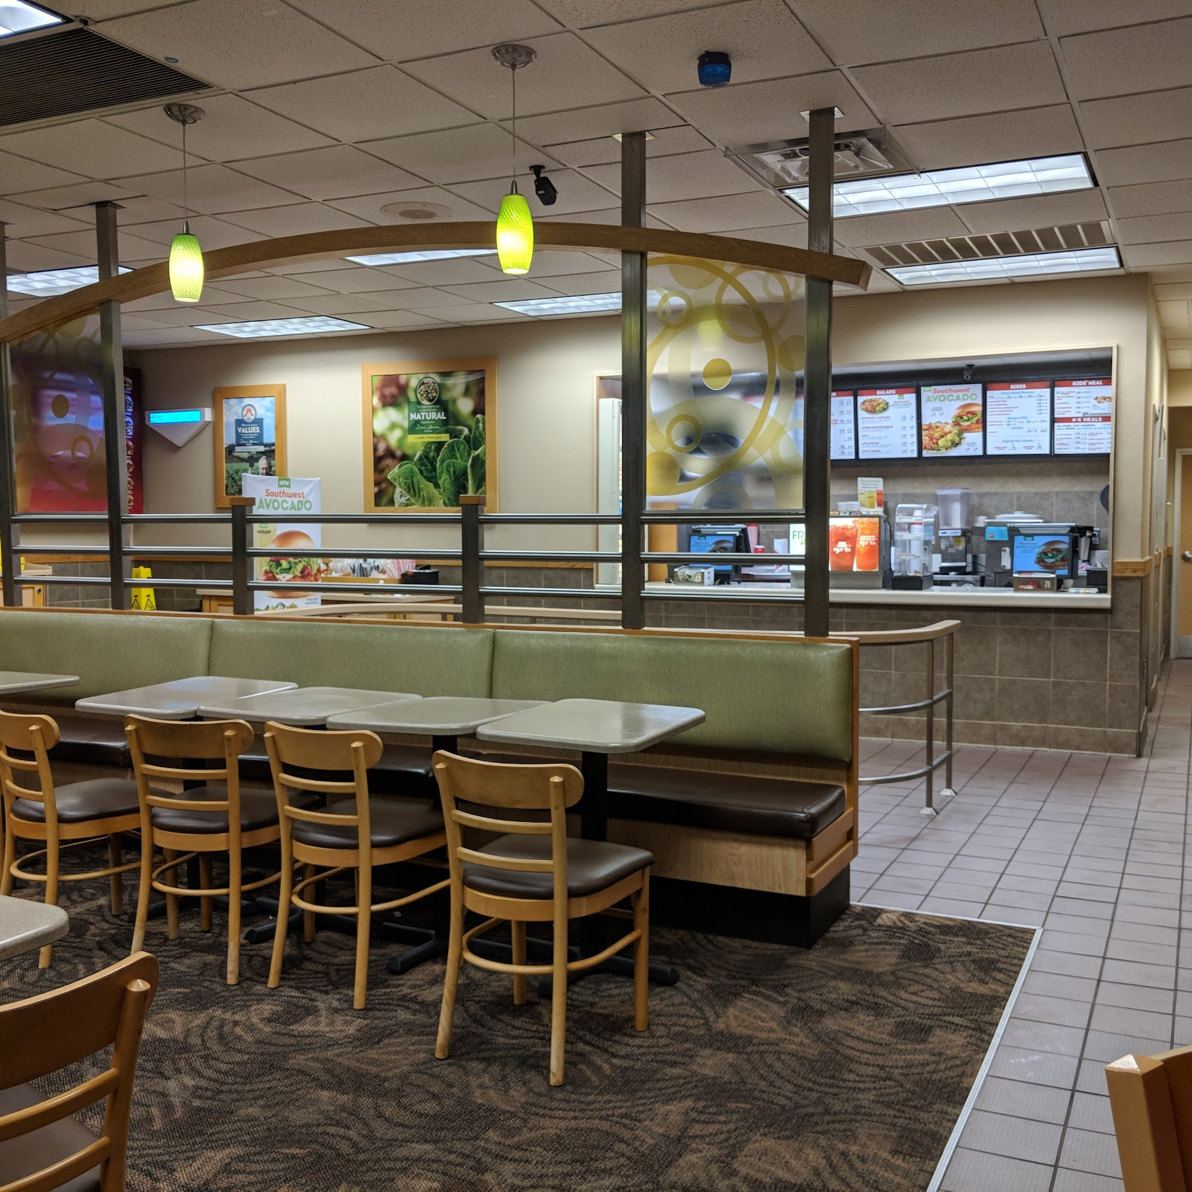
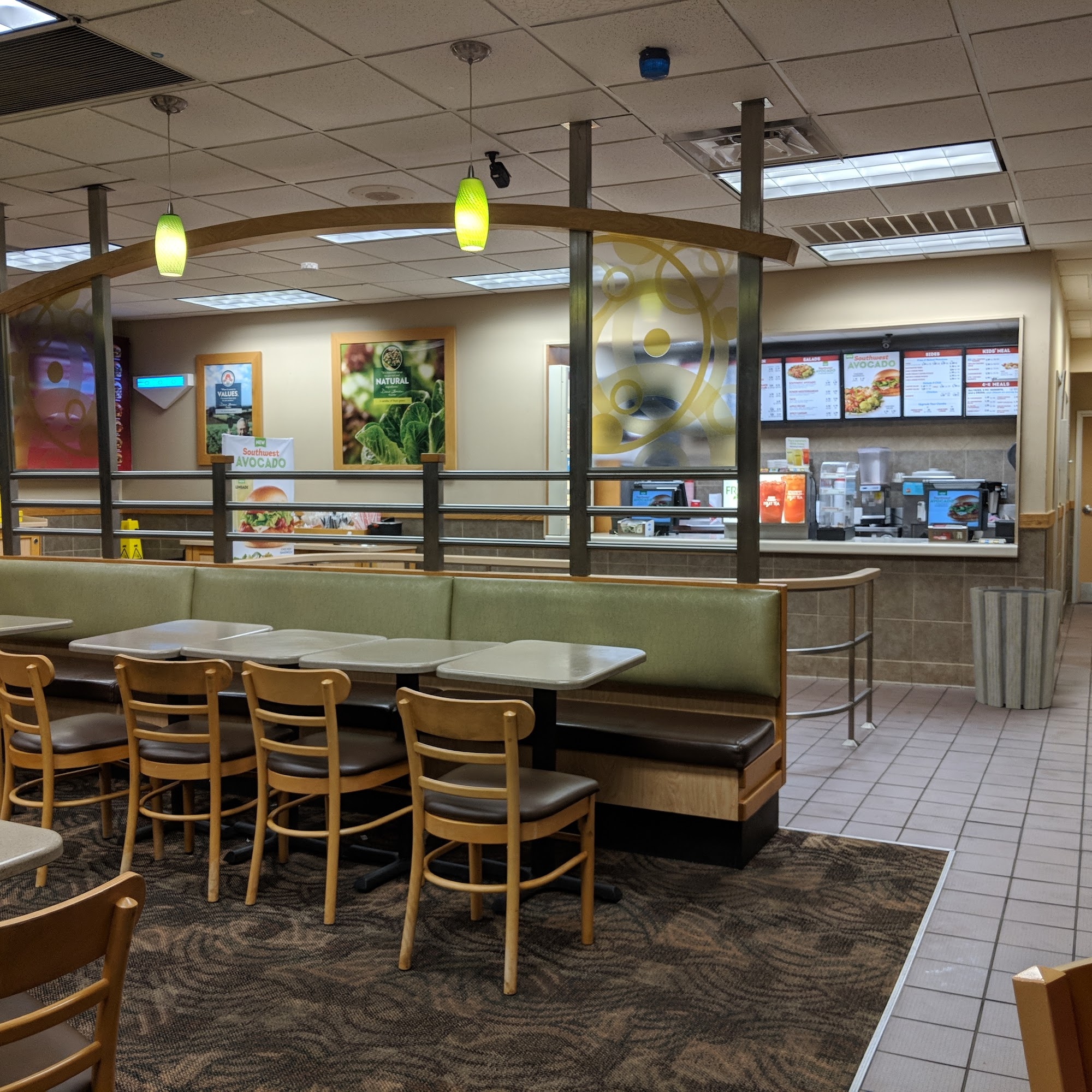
+ smoke detector [300,262,318,272]
+ trash can [970,586,1062,710]
